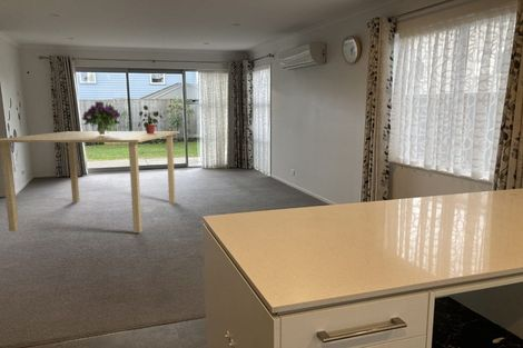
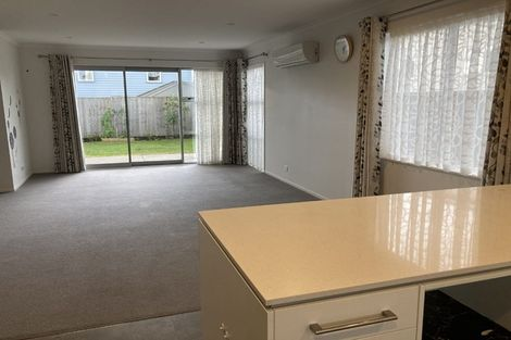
- potted plant [137,105,164,133]
- dining table [0,130,180,233]
- bouquet [81,100,121,135]
